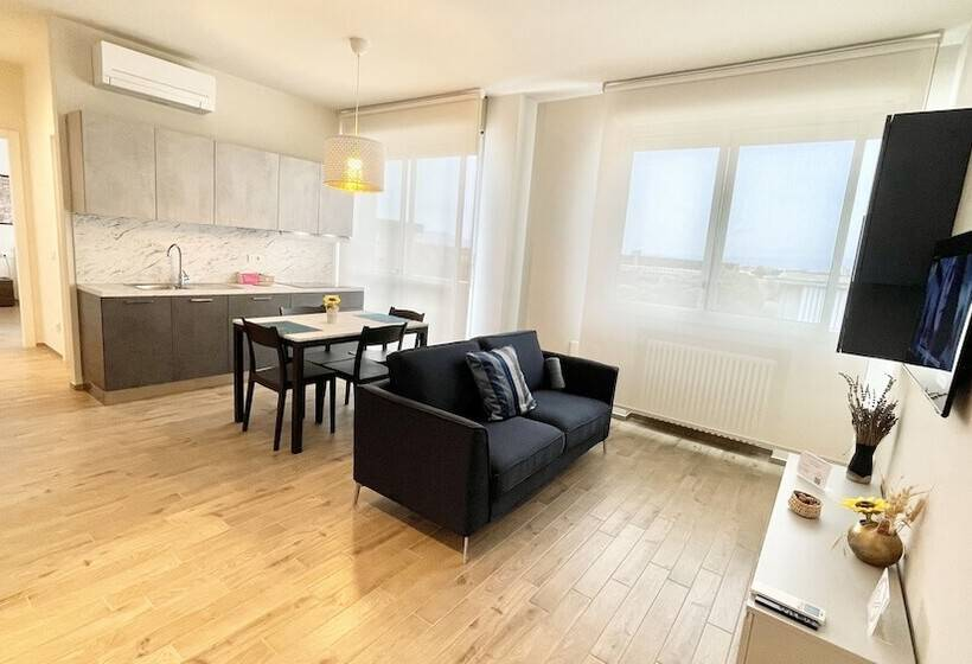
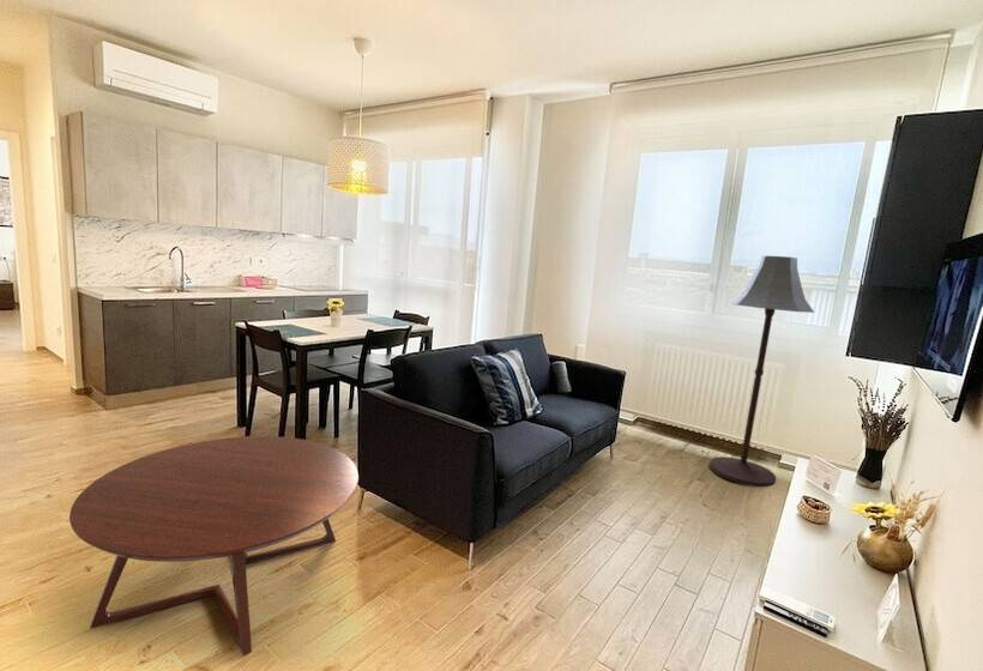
+ floor lamp [708,255,815,488]
+ coffee table [68,435,360,657]
